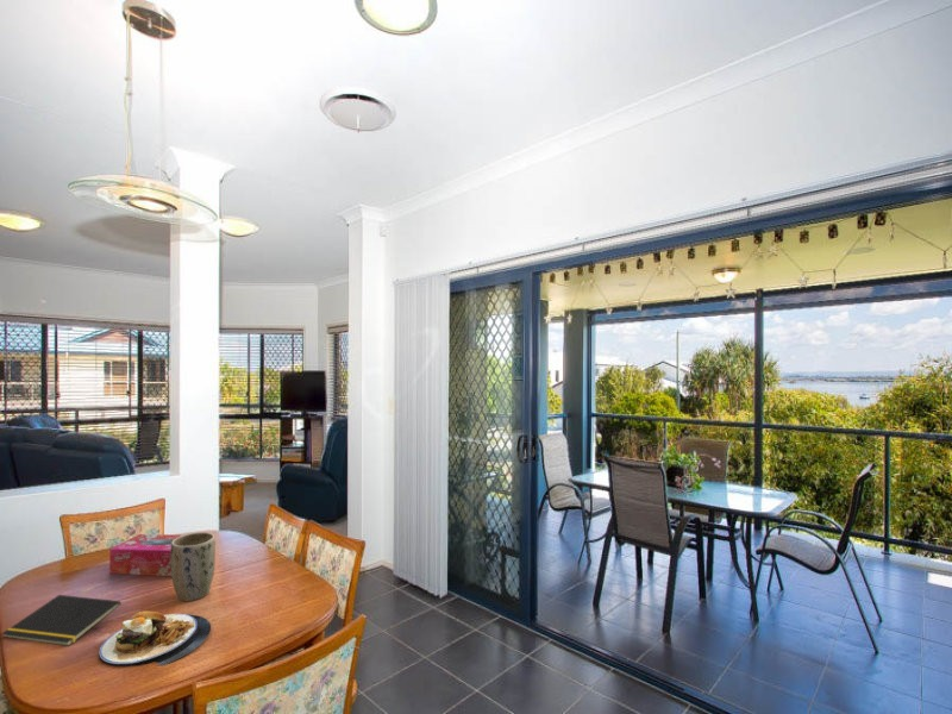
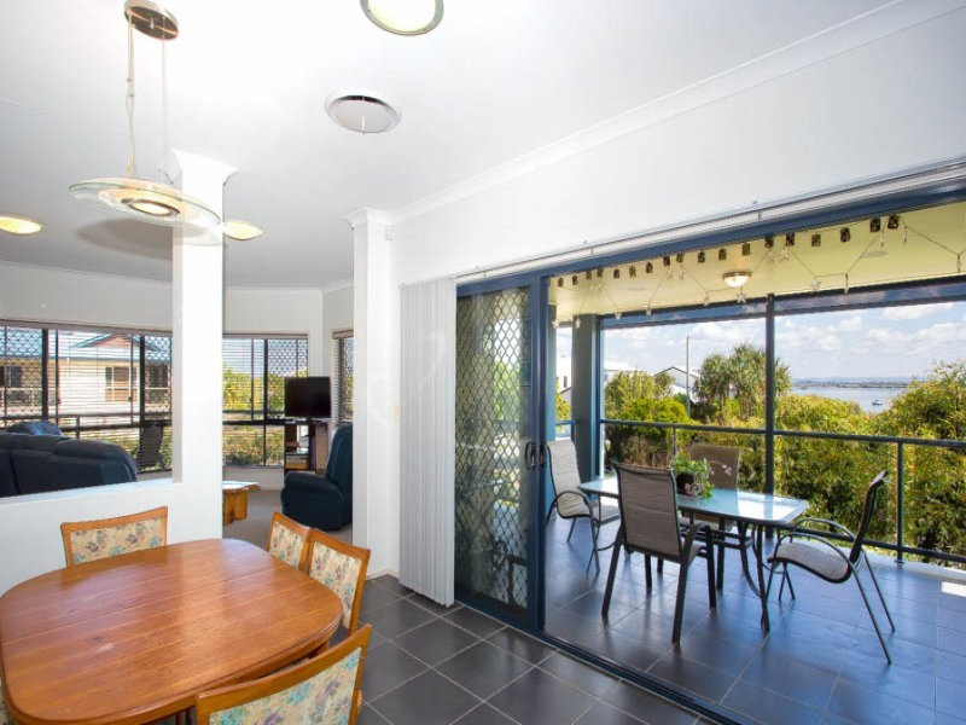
- notepad [0,594,121,647]
- plate [98,610,212,668]
- tissue box [108,533,183,577]
- plant pot [170,531,217,602]
